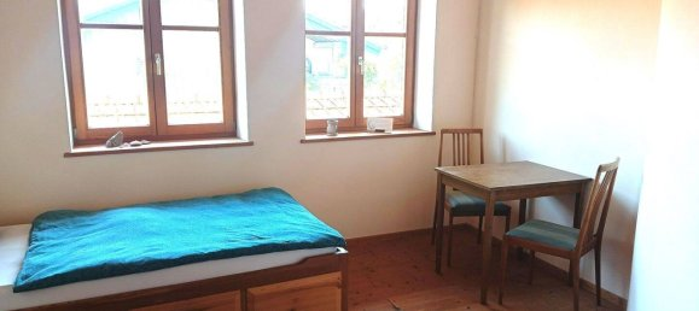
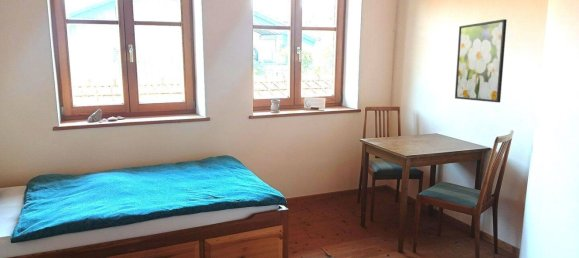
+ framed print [454,18,508,103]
